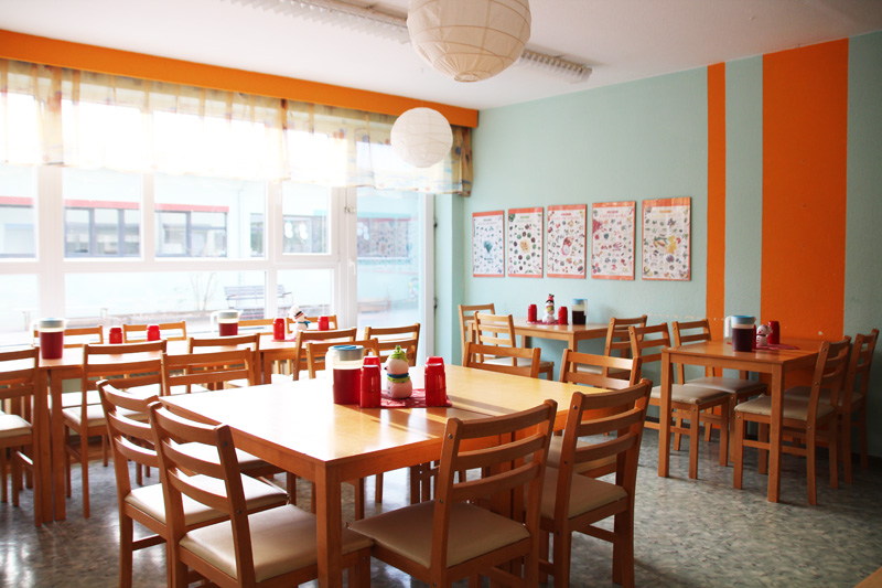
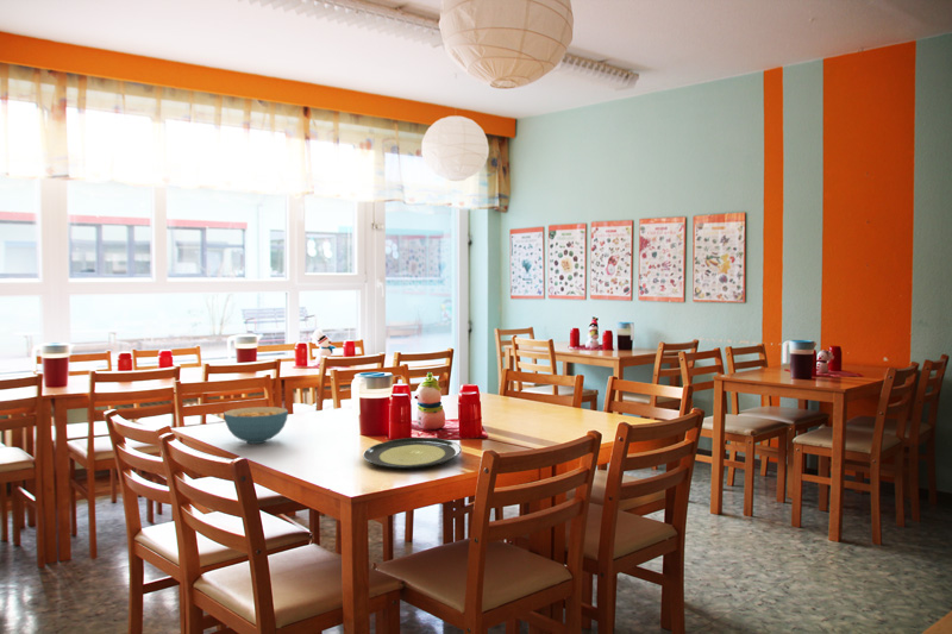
+ plate [362,437,463,470]
+ cereal bowl [223,406,289,445]
